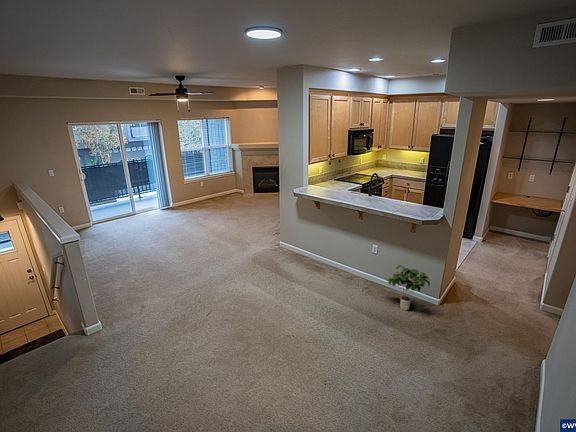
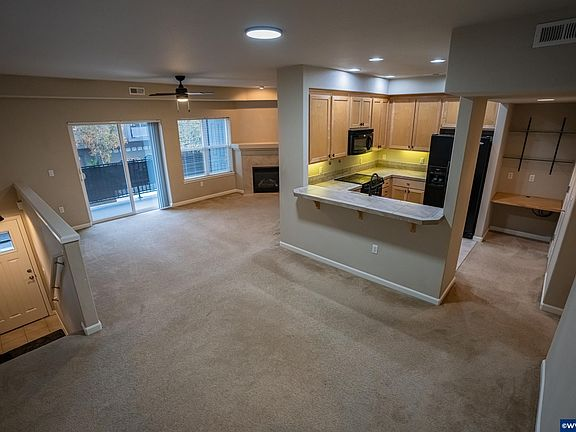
- potted plant [386,264,431,311]
